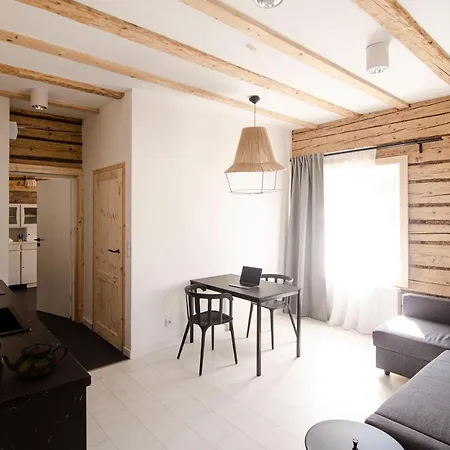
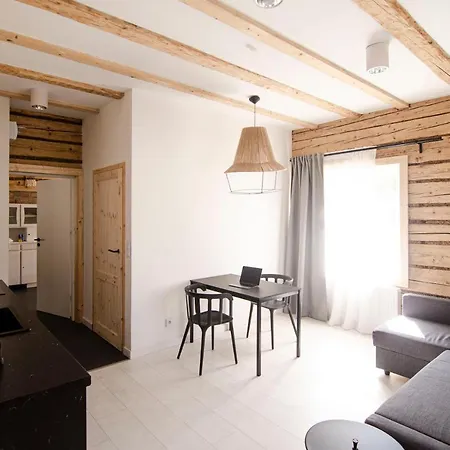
- teapot [1,341,69,379]
